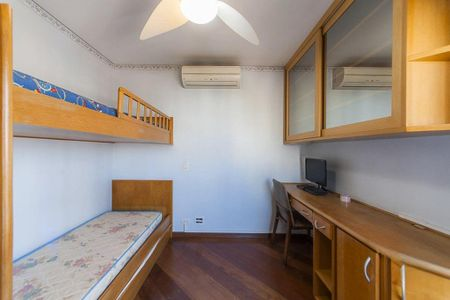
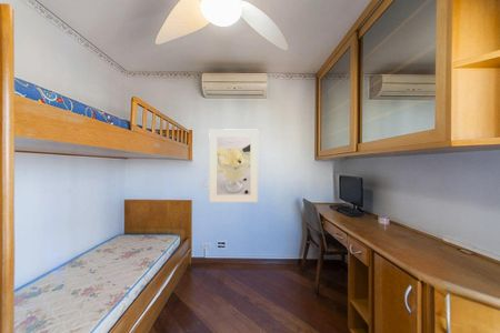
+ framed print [208,128,259,203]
